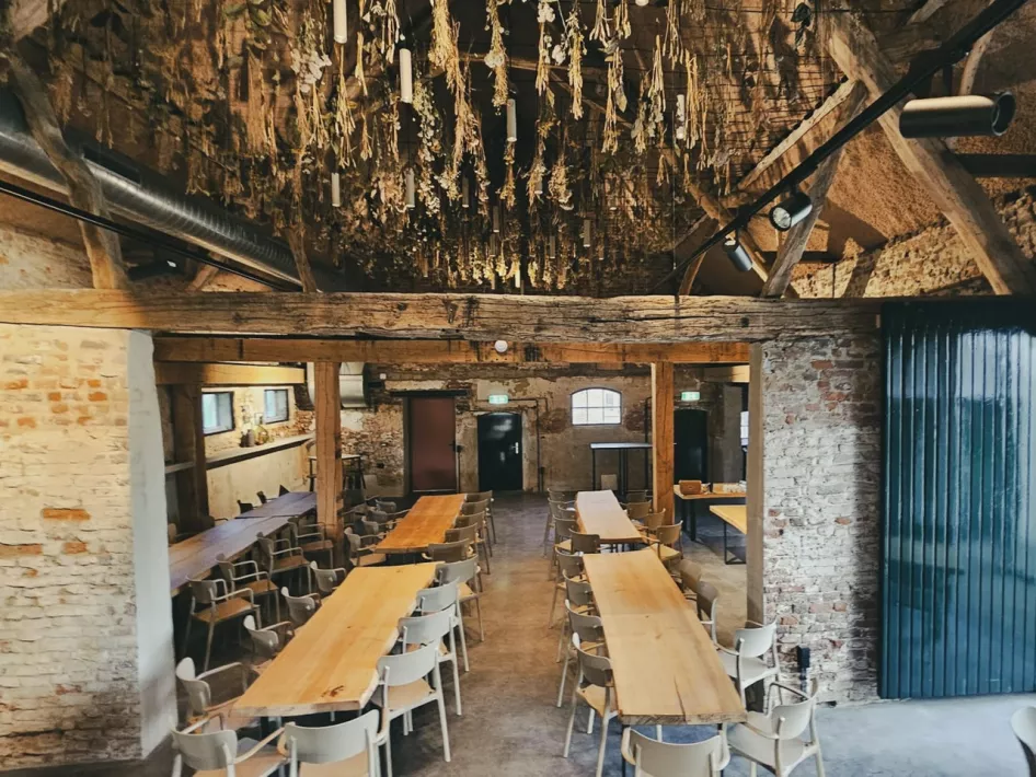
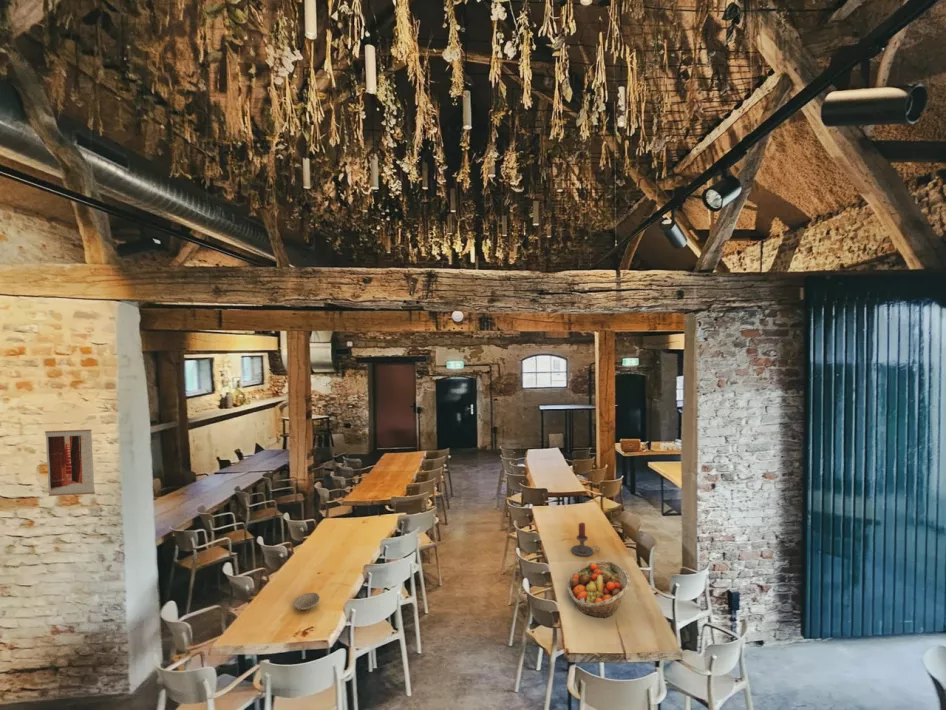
+ fruit basket [566,560,632,619]
+ bowl [293,592,321,611]
+ wall art [44,428,96,497]
+ candle holder [570,522,601,557]
